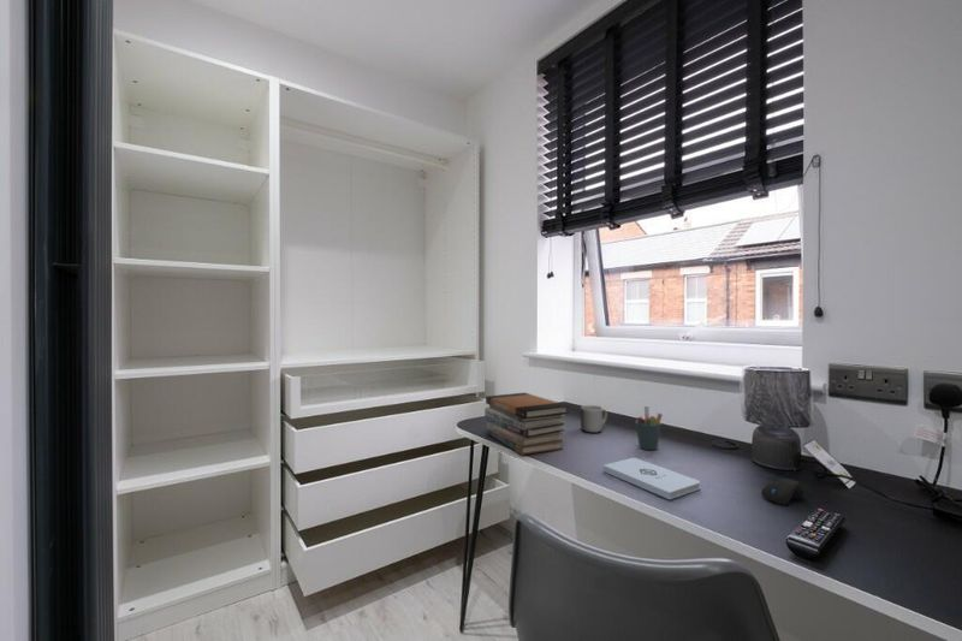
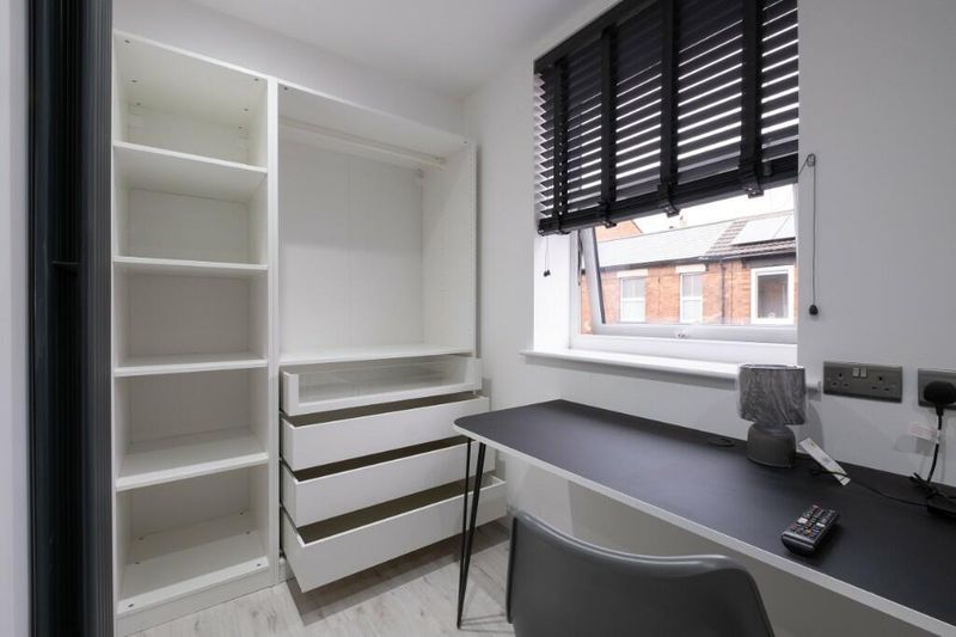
- notepad [602,457,701,500]
- computer mouse [760,477,806,505]
- pen holder [634,405,664,451]
- mug [580,404,608,434]
- book stack [483,392,570,456]
